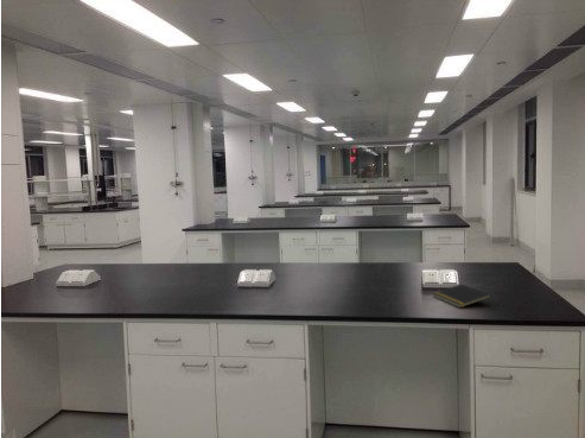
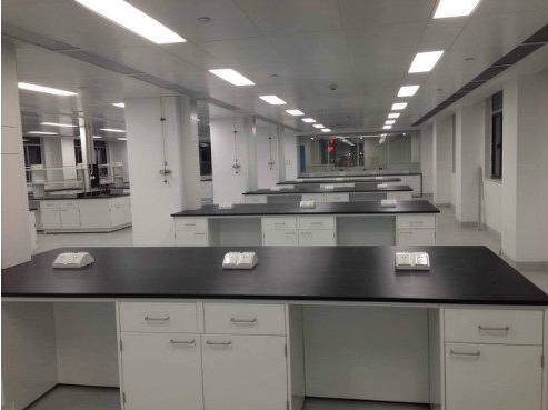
- notepad [432,284,492,309]
